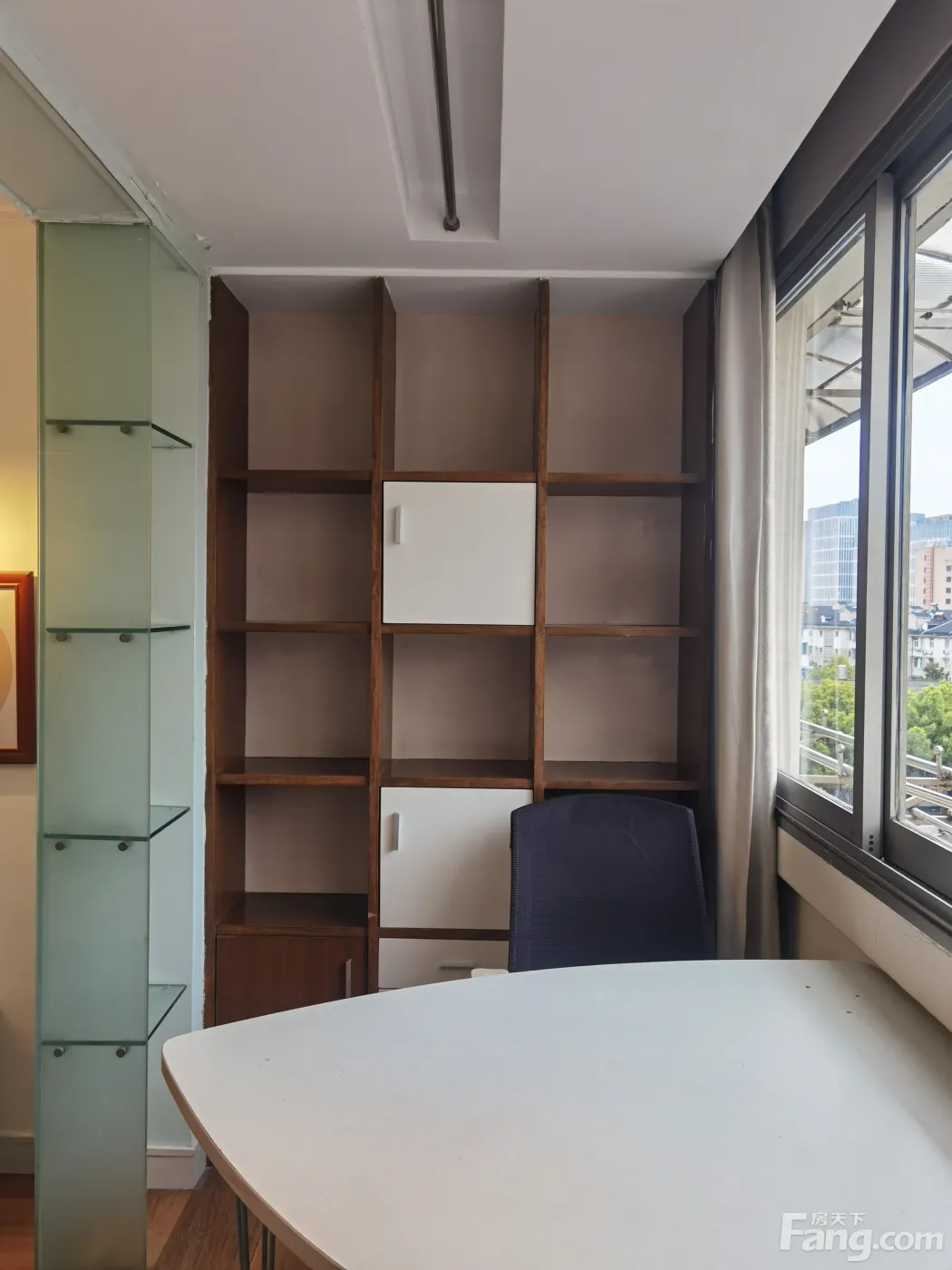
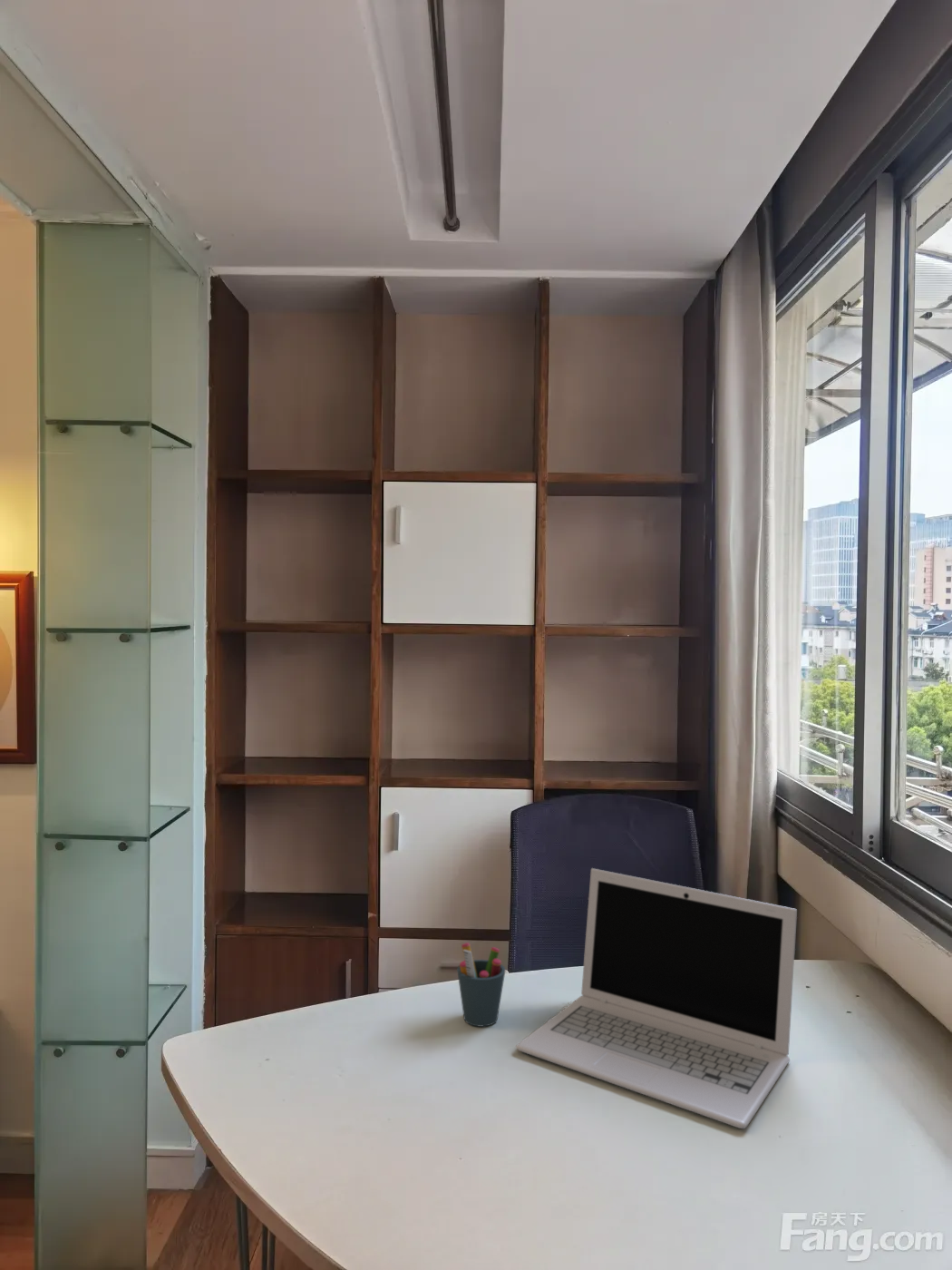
+ laptop [515,867,798,1129]
+ pen holder [456,942,507,1028]
